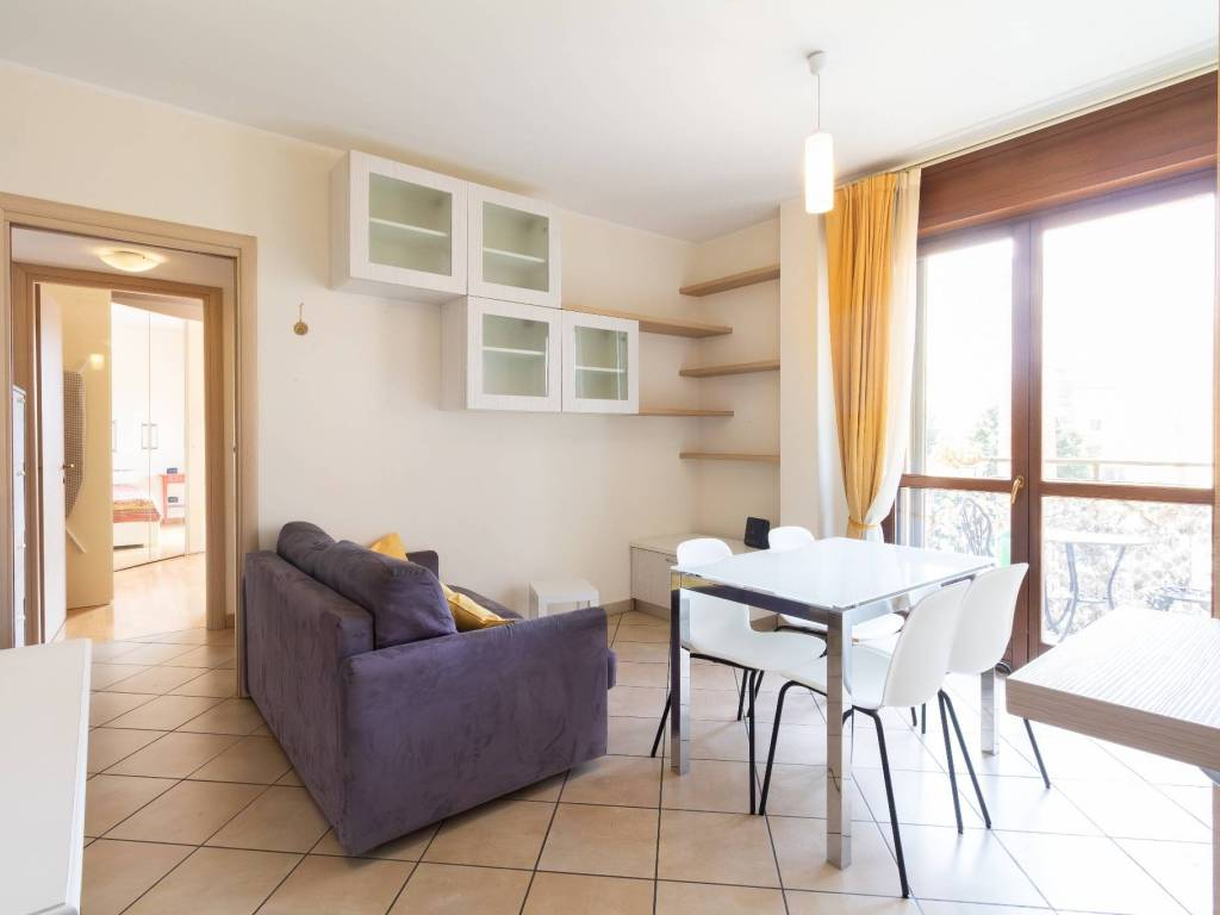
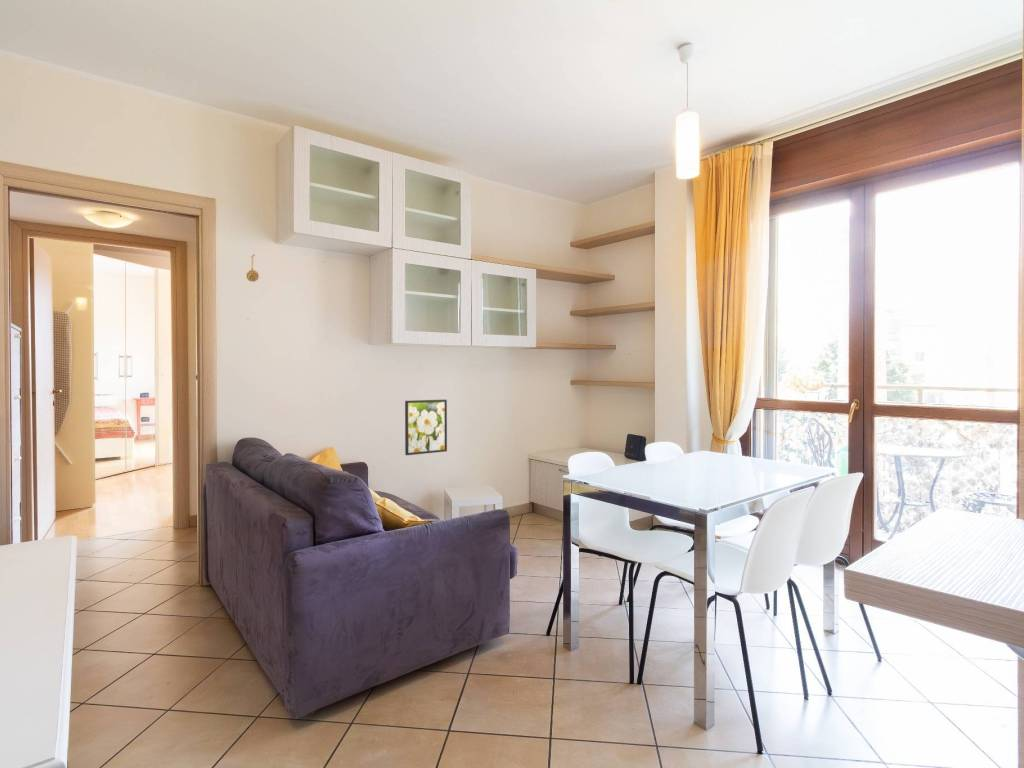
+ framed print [404,399,448,456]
